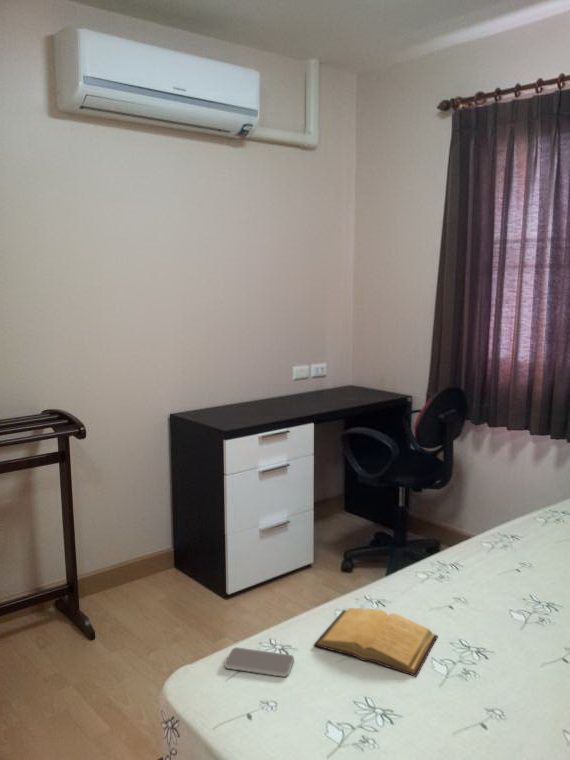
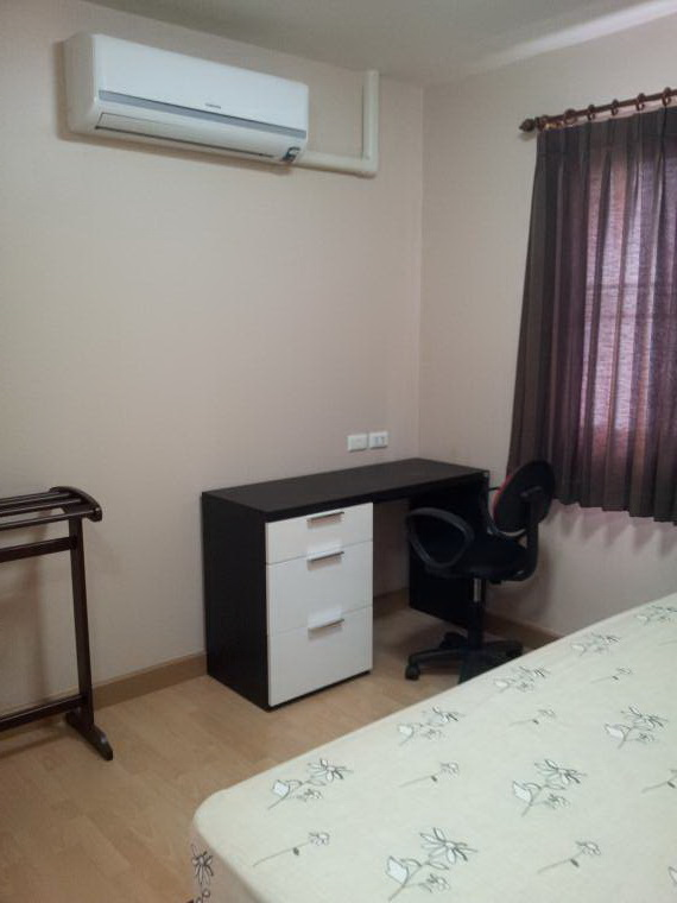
- smartphone [223,646,295,678]
- book [312,607,439,678]
